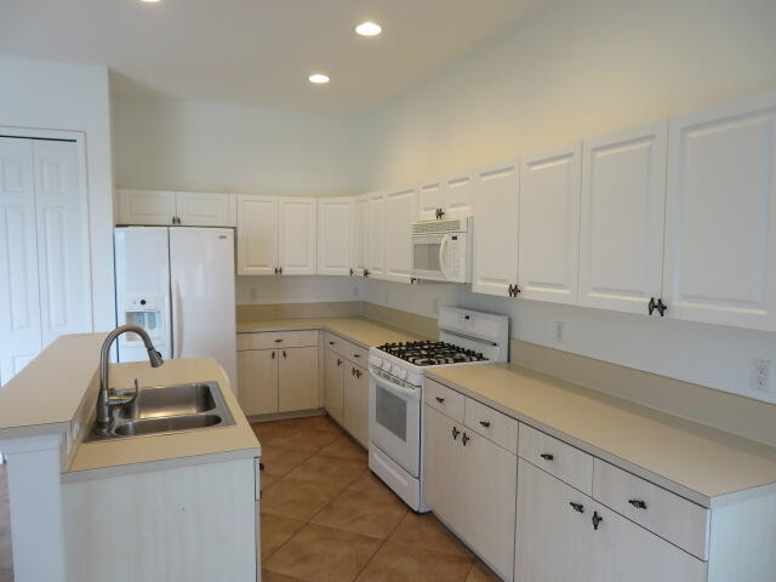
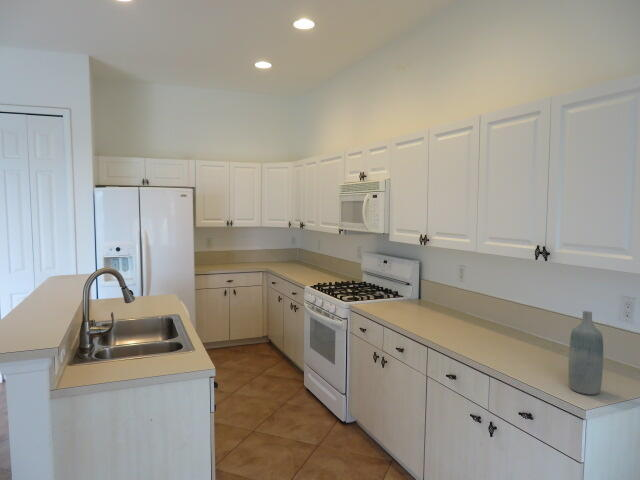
+ bottle [567,310,604,396]
